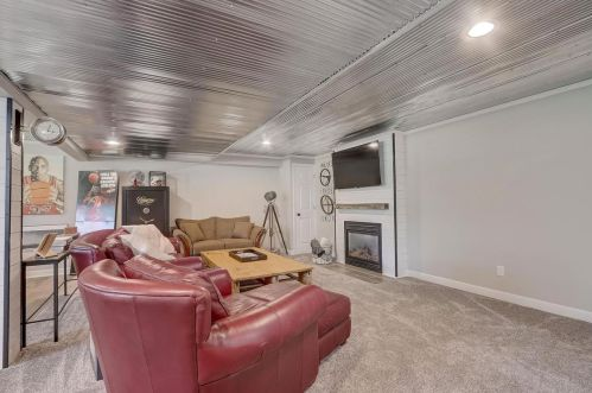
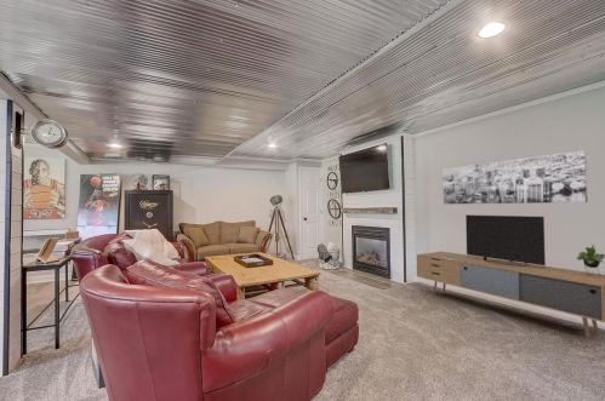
+ wall art [441,149,588,205]
+ media console [416,213,605,339]
